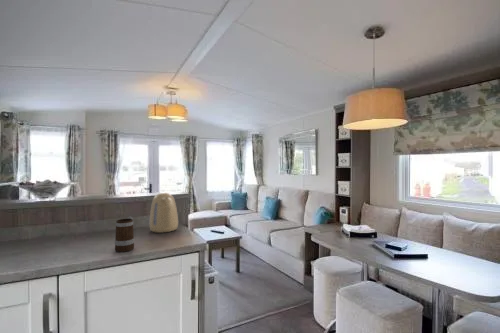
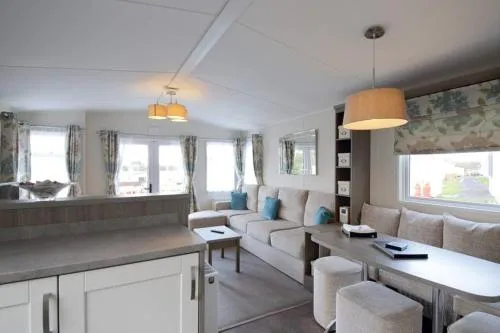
- kettle [148,191,179,234]
- mug [114,216,135,253]
